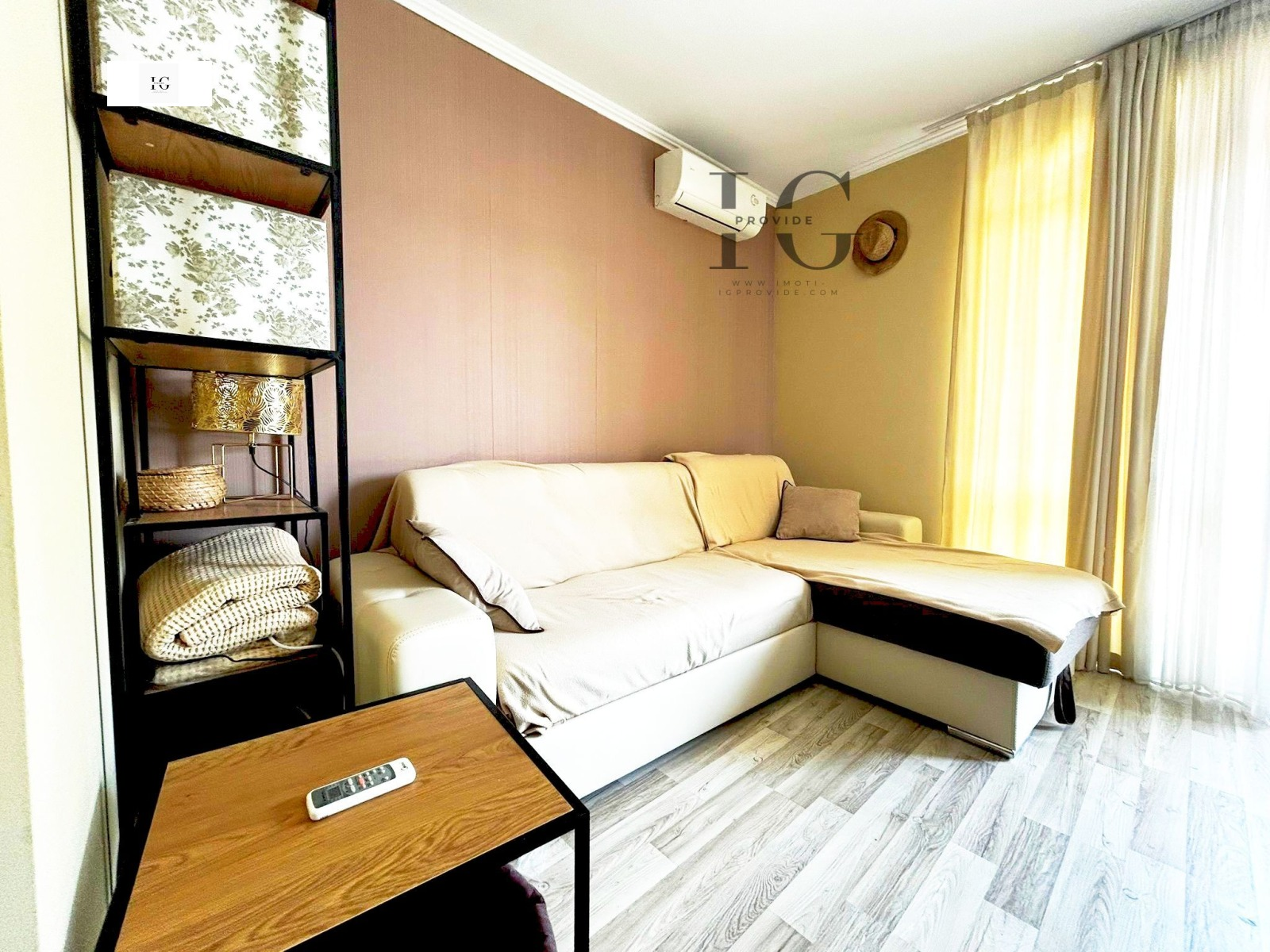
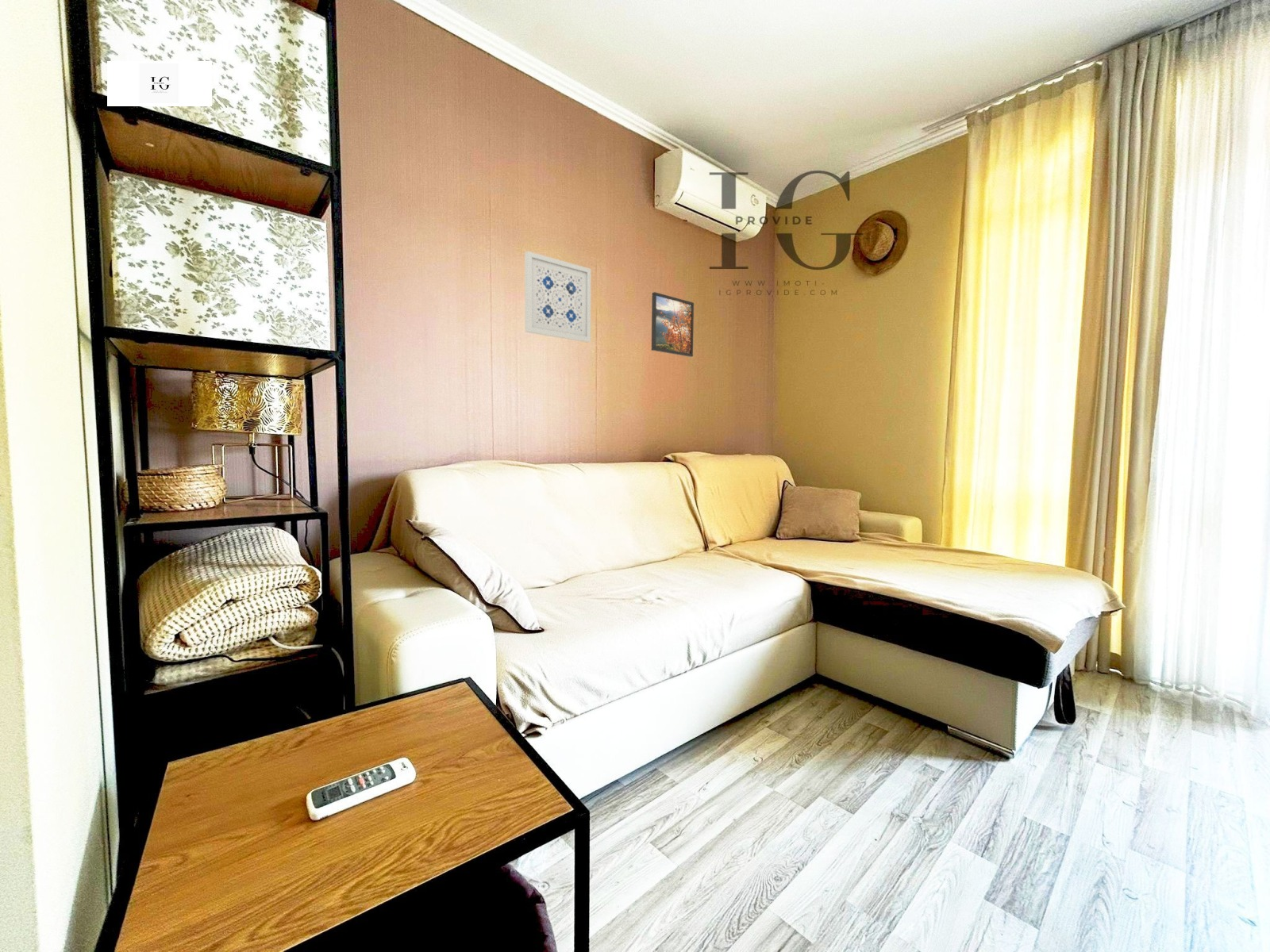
+ wall art [524,251,591,343]
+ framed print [651,291,695,358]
